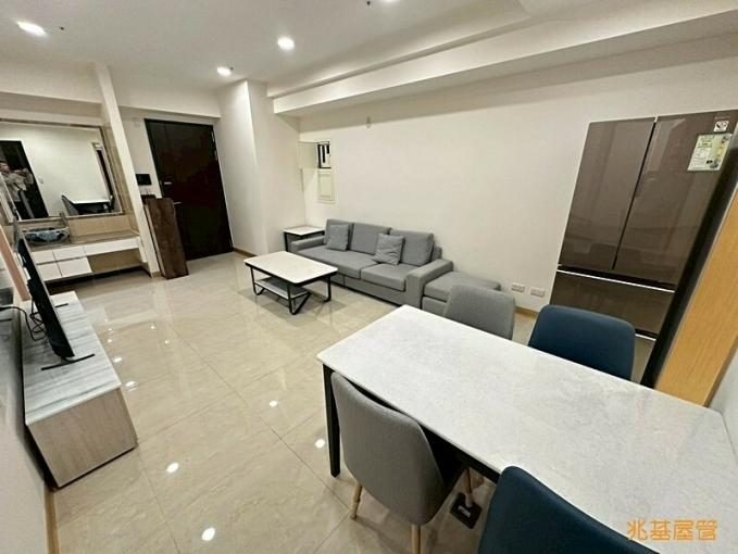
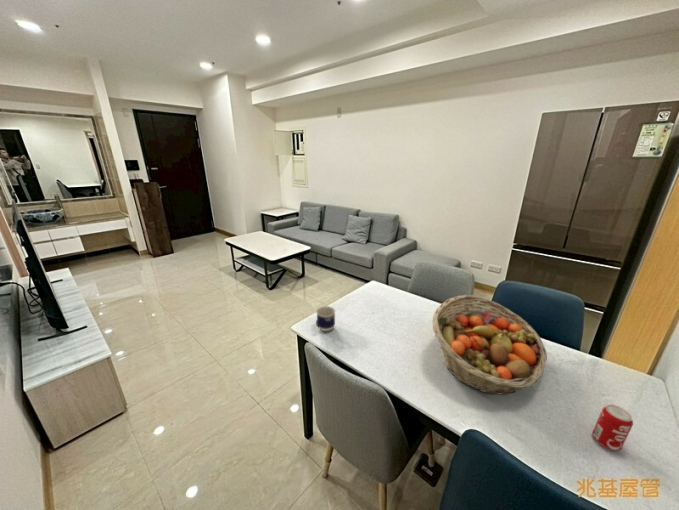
+ beverage can [592,404,634,452]
+ cup [315,305,337,332]
+ fruit basket [431,294,548,396]
